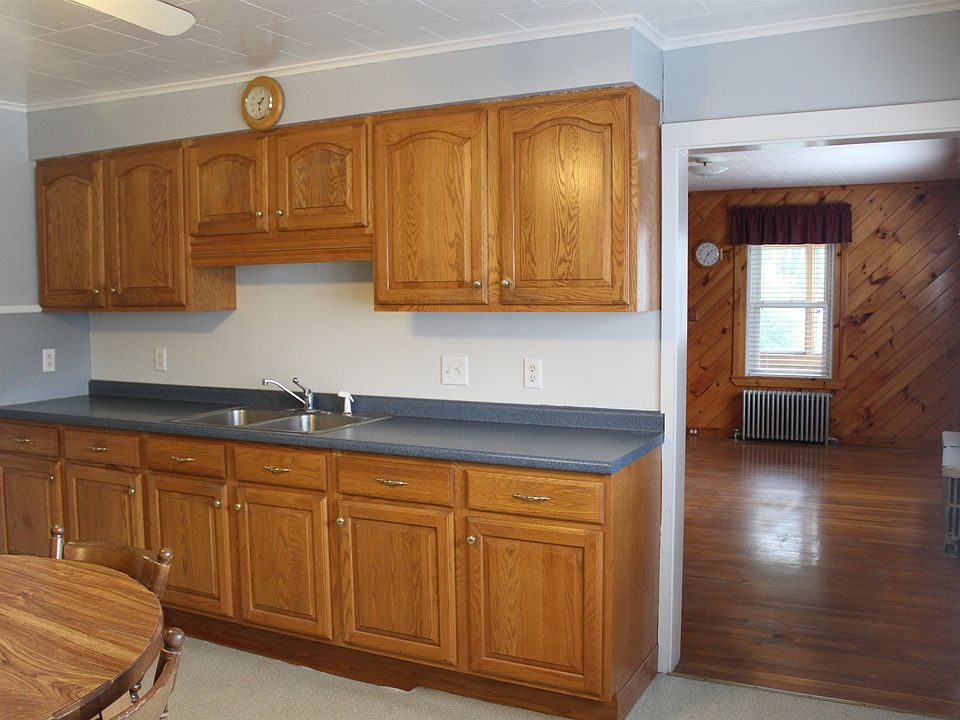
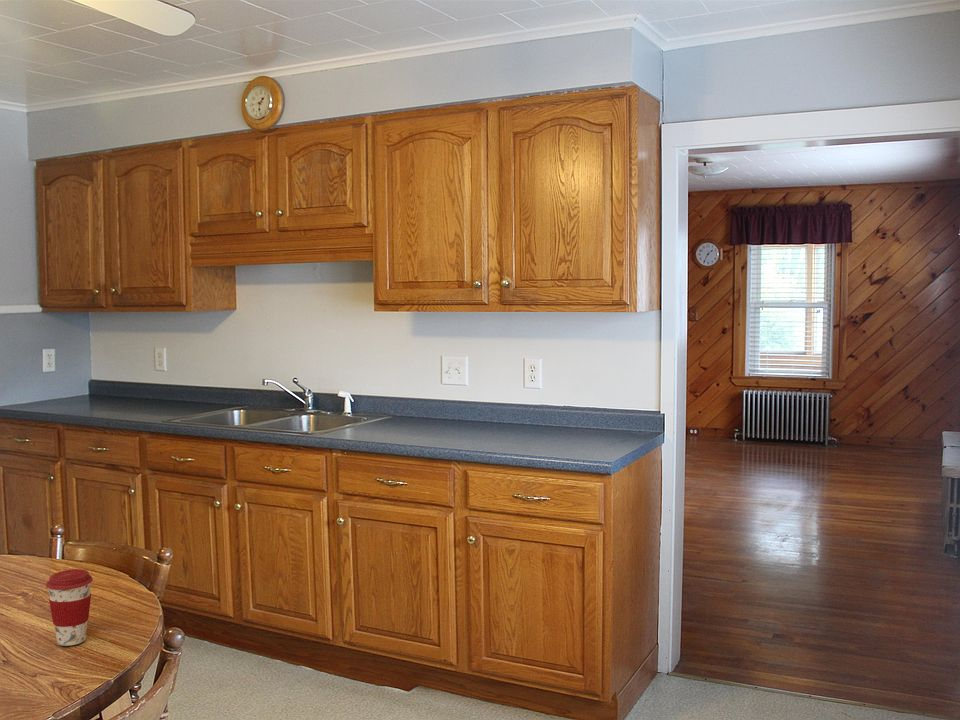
+ coffee cup [45,568,94,647]
